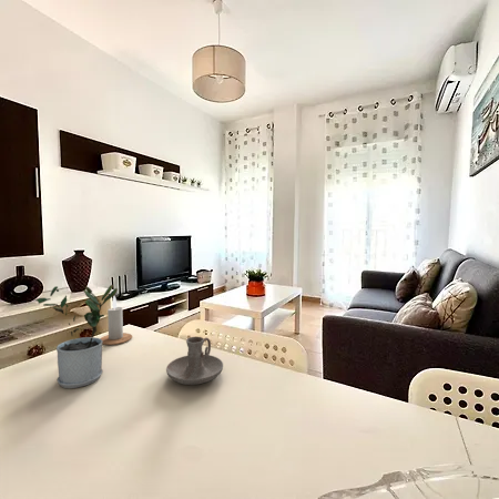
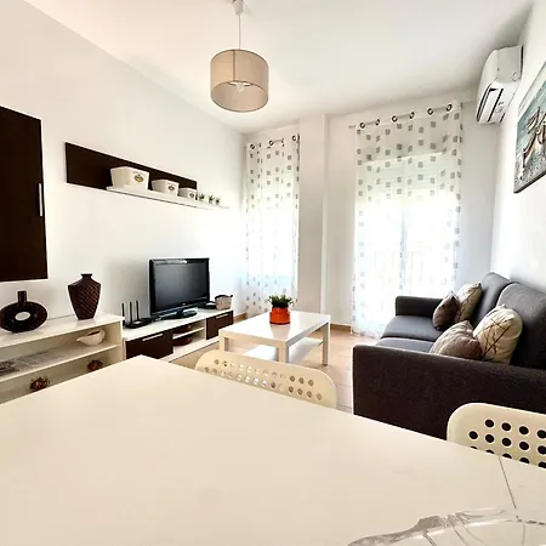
- candle [100,295,133,346]
- candle holder [165,336,224,386]
- potted plant [34,284,119,389]
